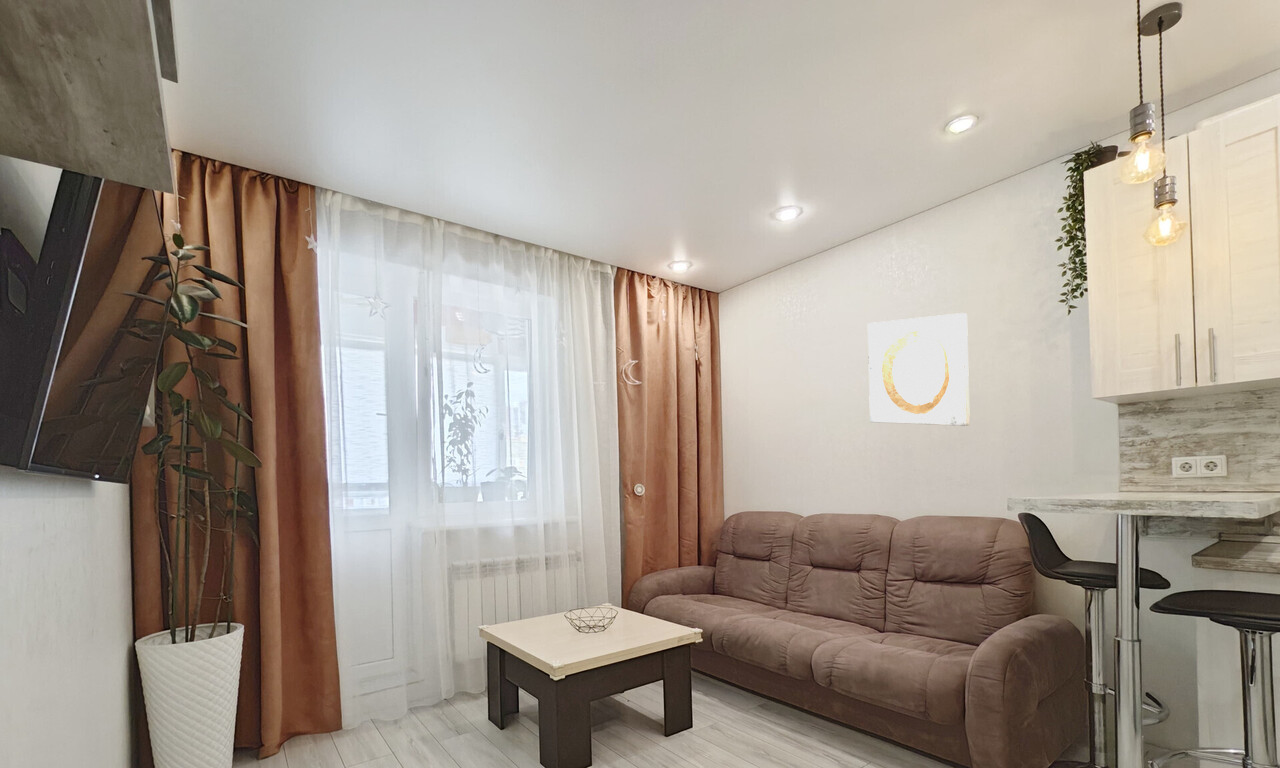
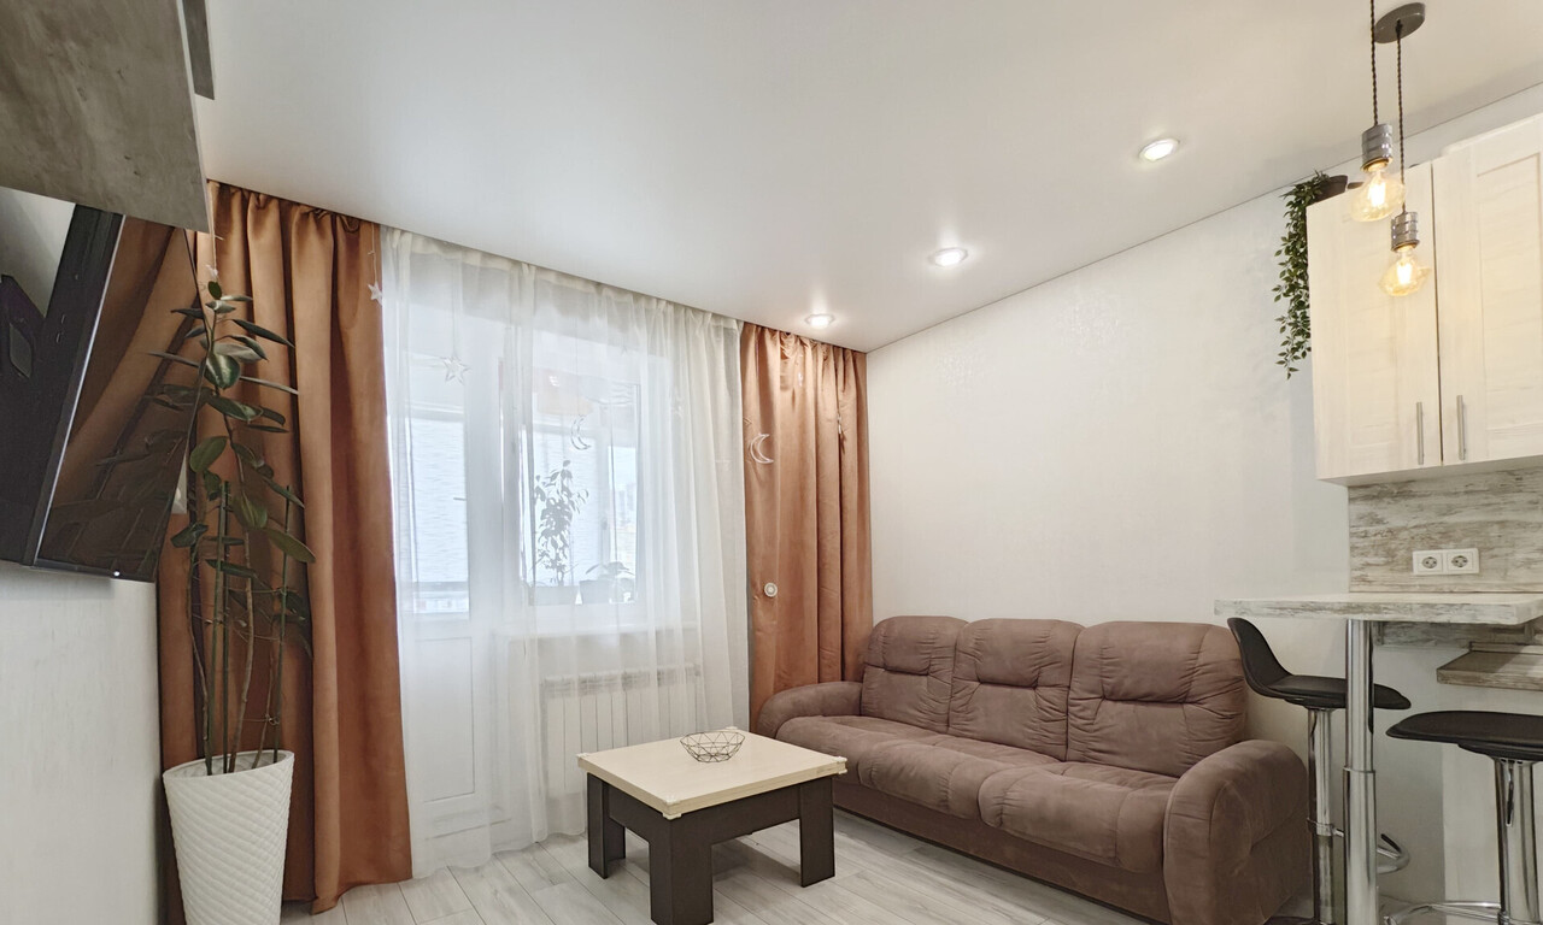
- wall art [867,312,971,427]
